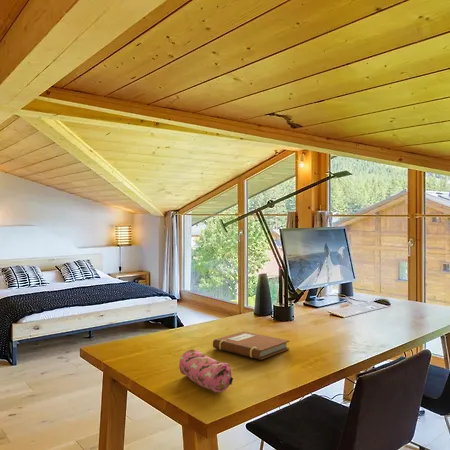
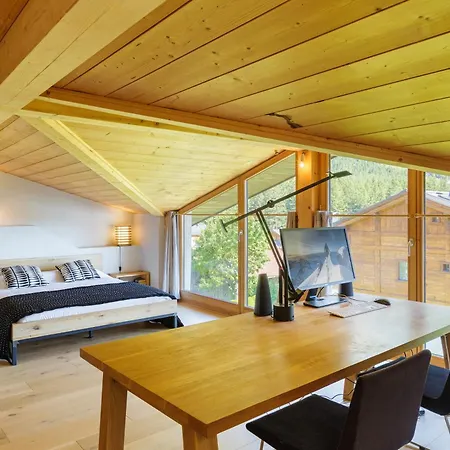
- notebook [212,330,290,361]
- pencil case [178,348,234,393]
